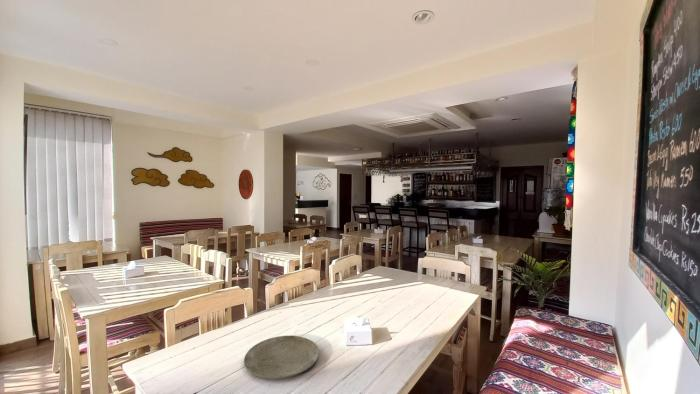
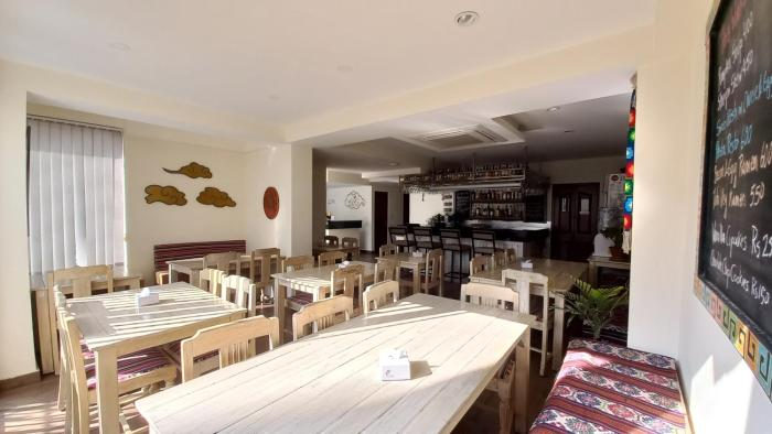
- plate [243,335,320,380]
